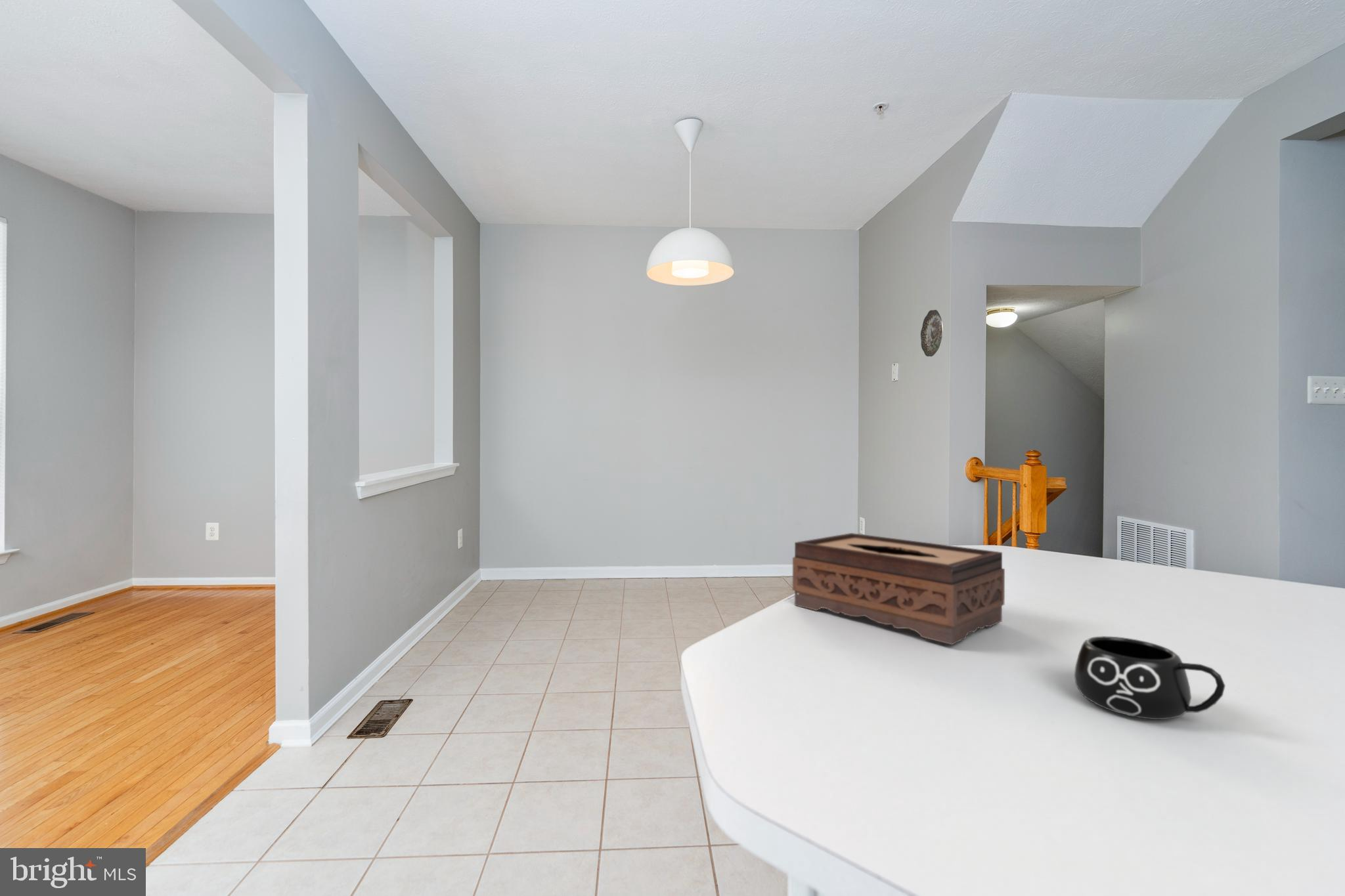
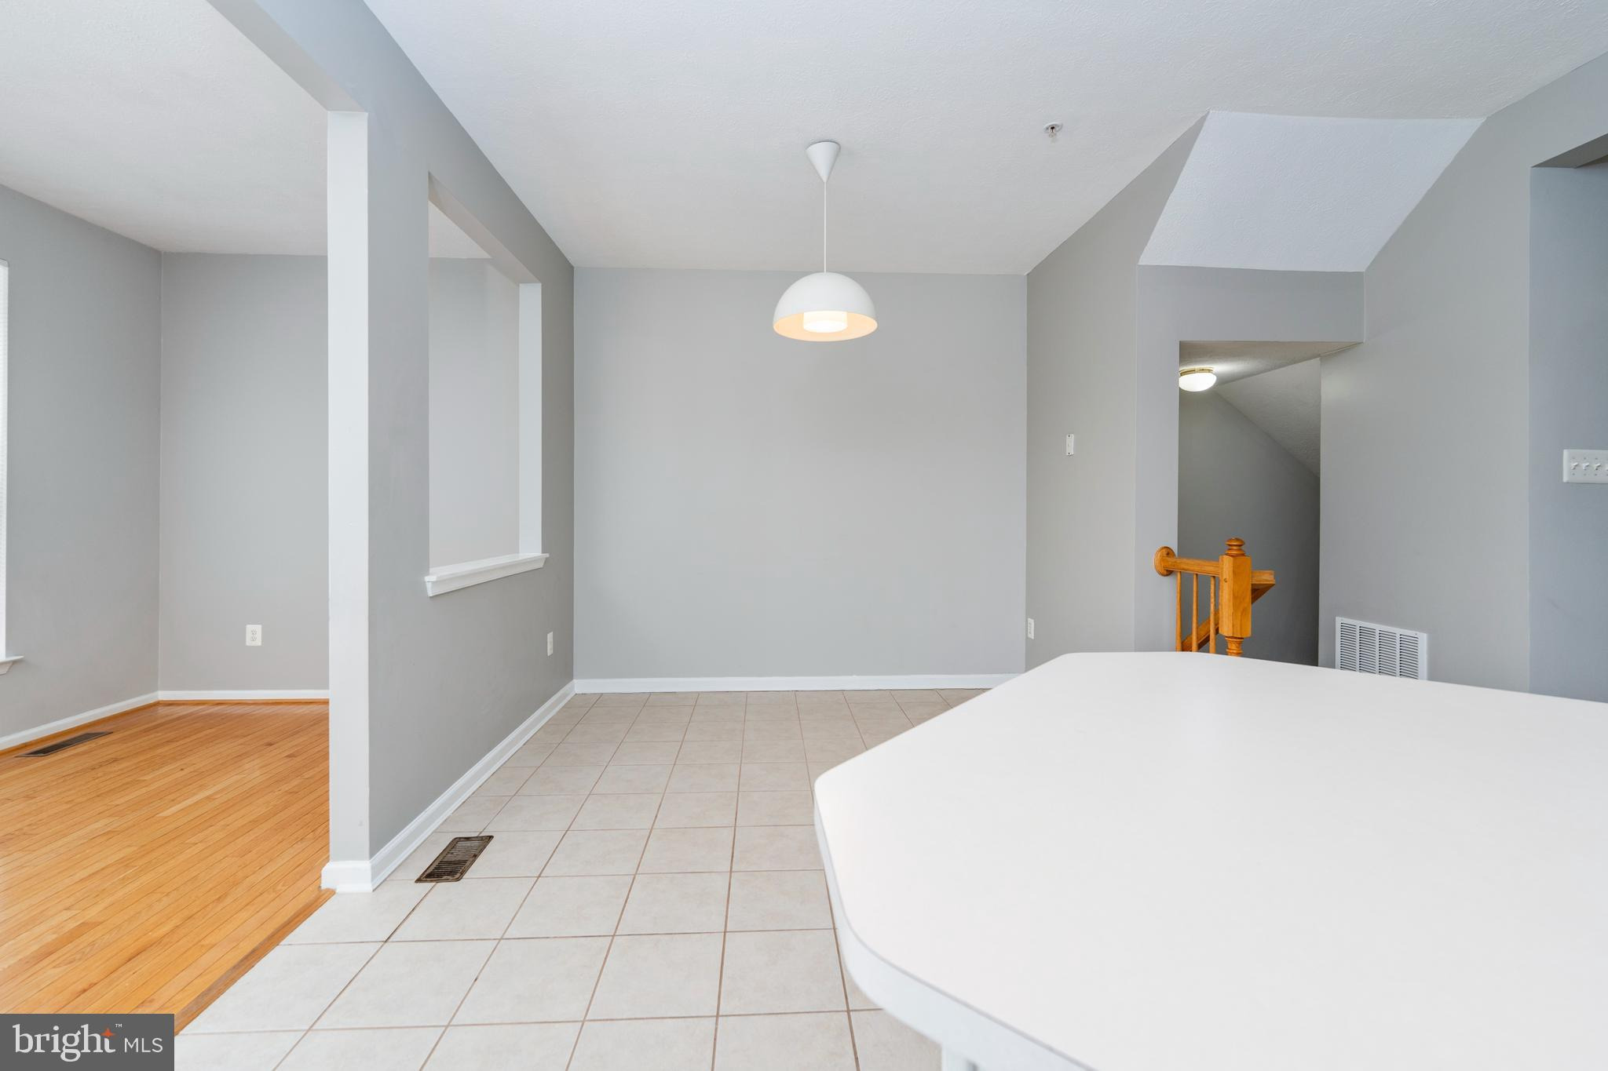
- tissue box [792,532,1005,645]
- decorative plate [920,309,944,357]
- mug [1074,635,1226,720]
